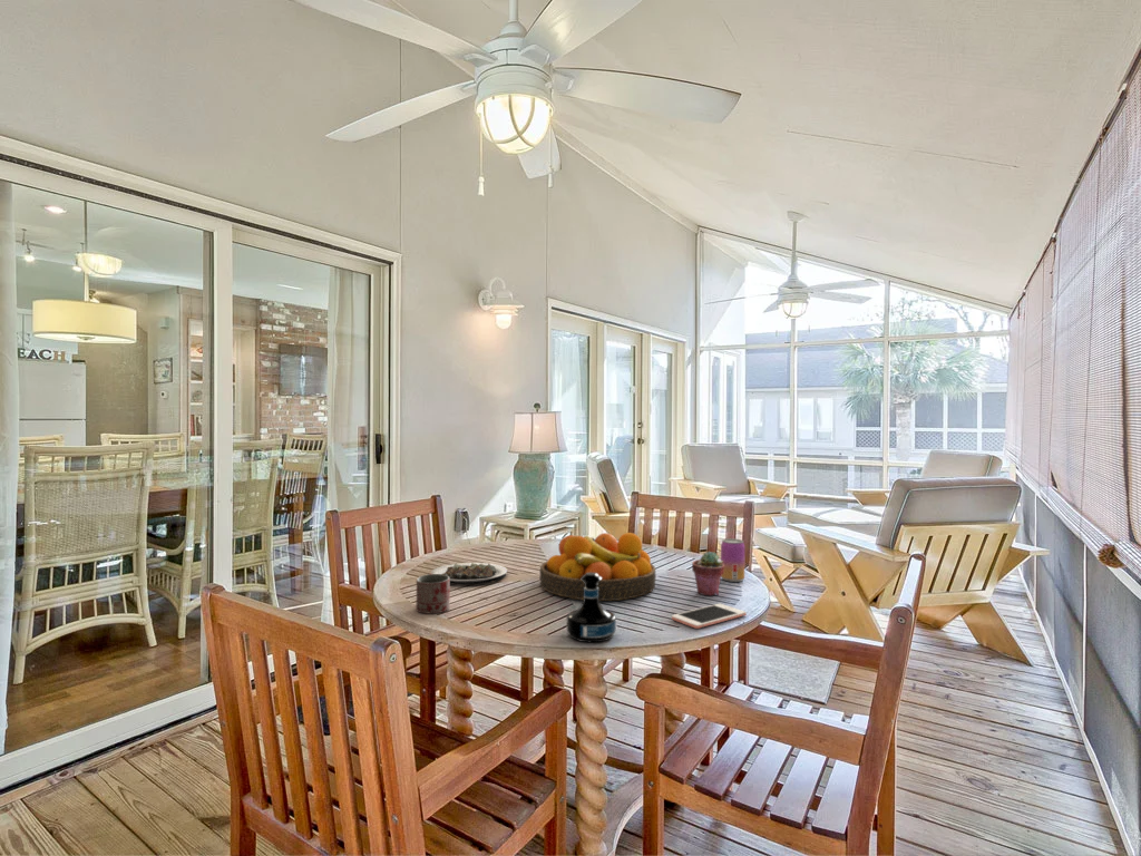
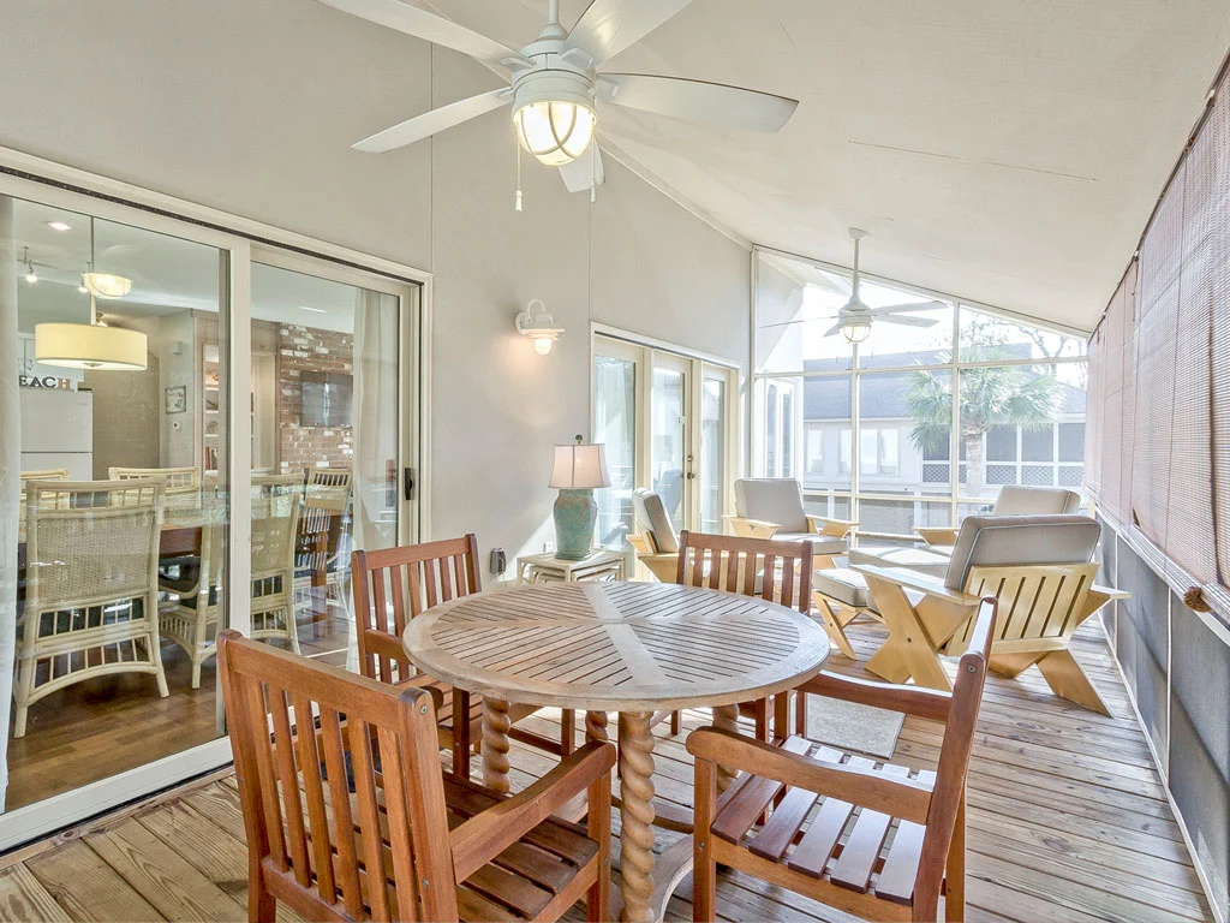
- potted succulent [691,549,724,596]
- fruit bowl [538,532,657,602]
- mug [415,573,451,614]
- beverage can [720,537,745,583]
- plate [430,562,508,585]
- cell phone [671,603,748,630]
- tequila bottle [566,573,617,643]
